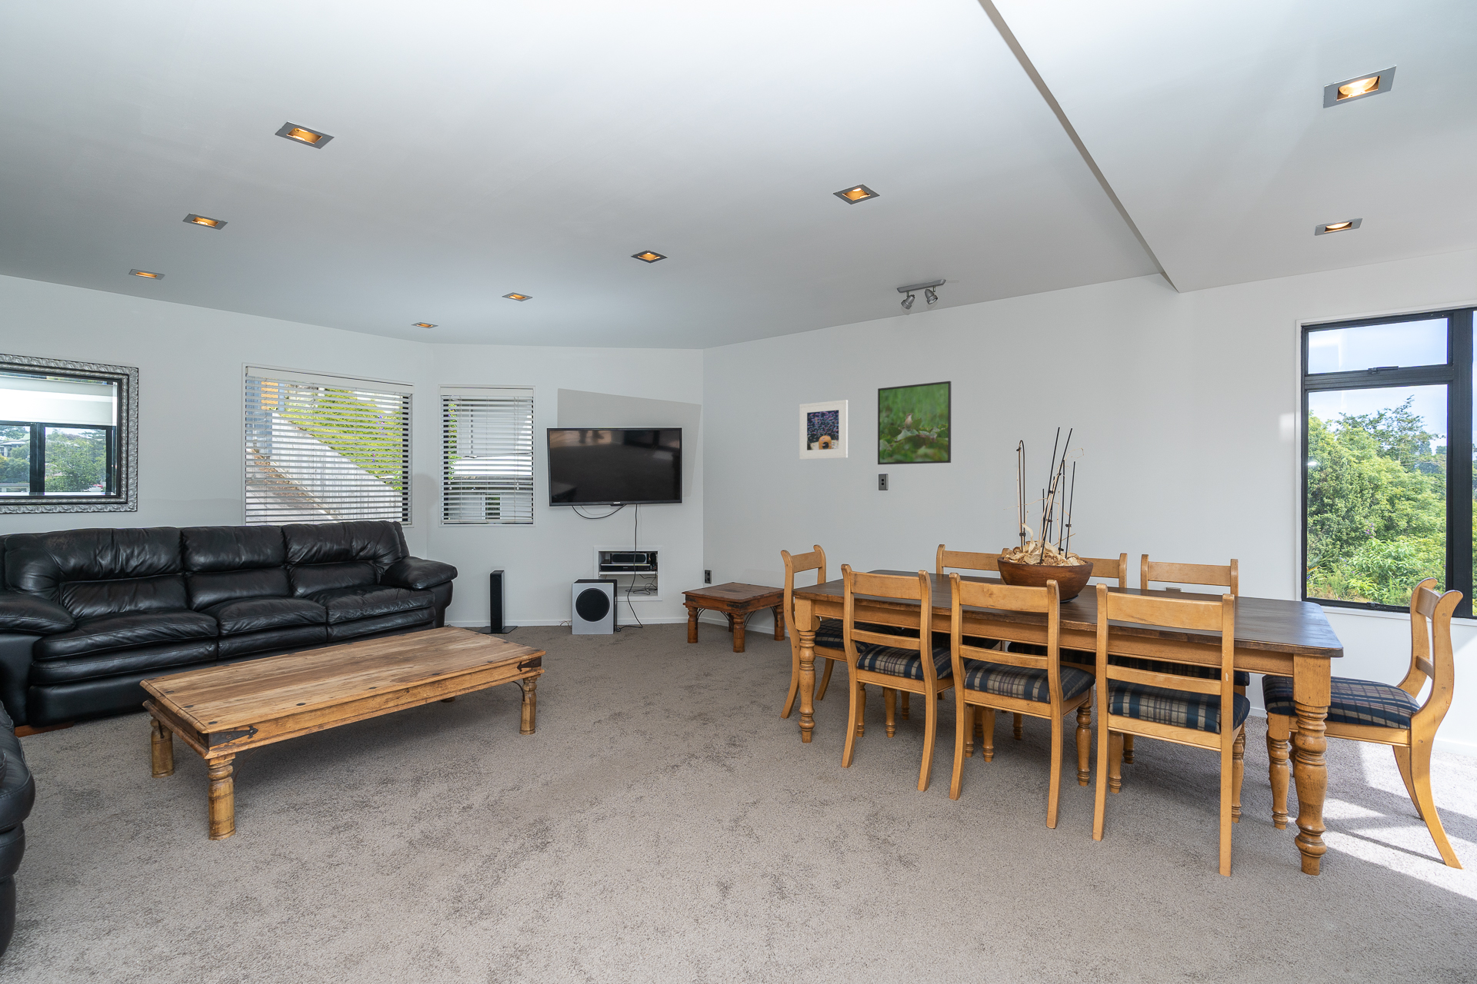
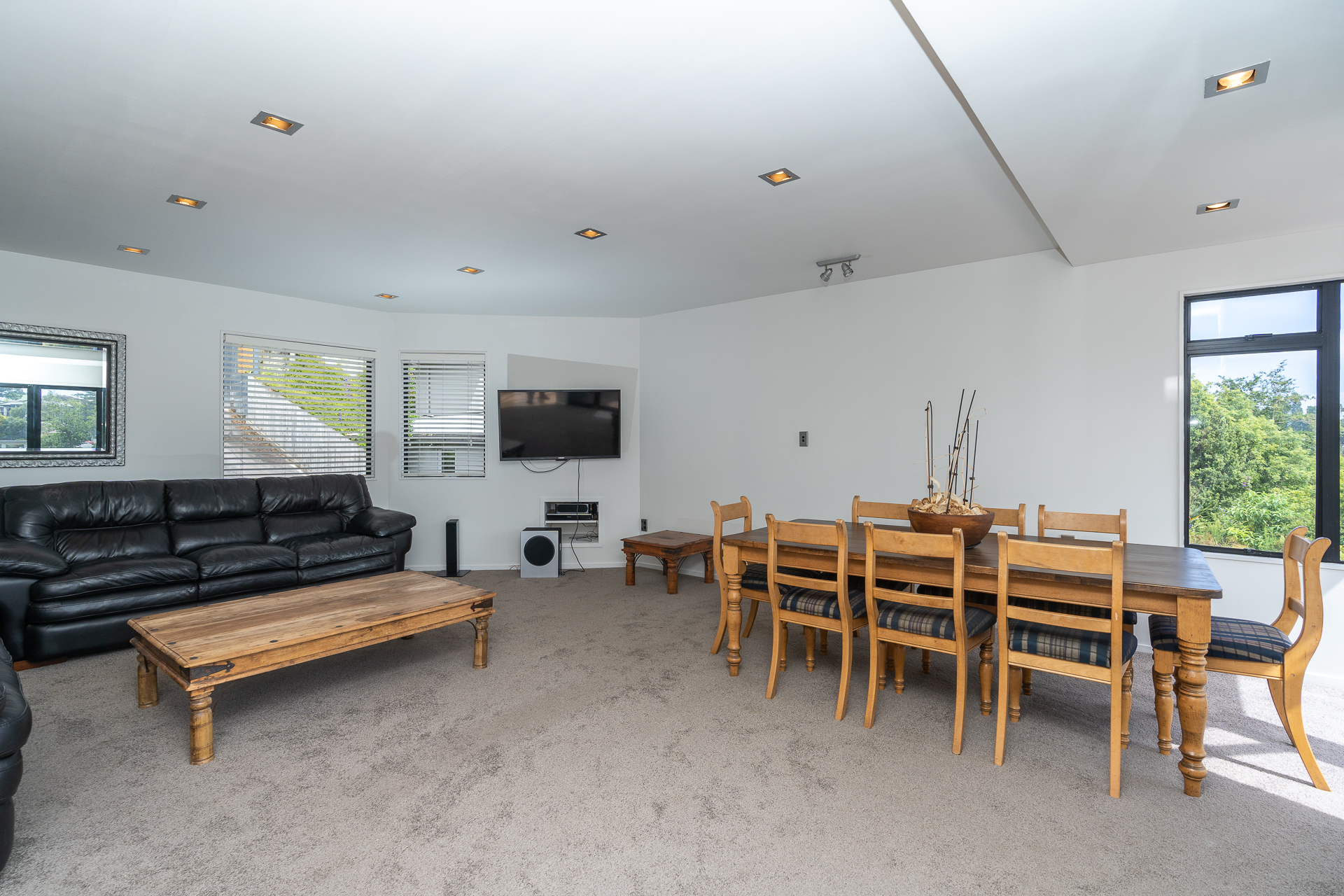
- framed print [799,399,848,460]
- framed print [877,380,953,465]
